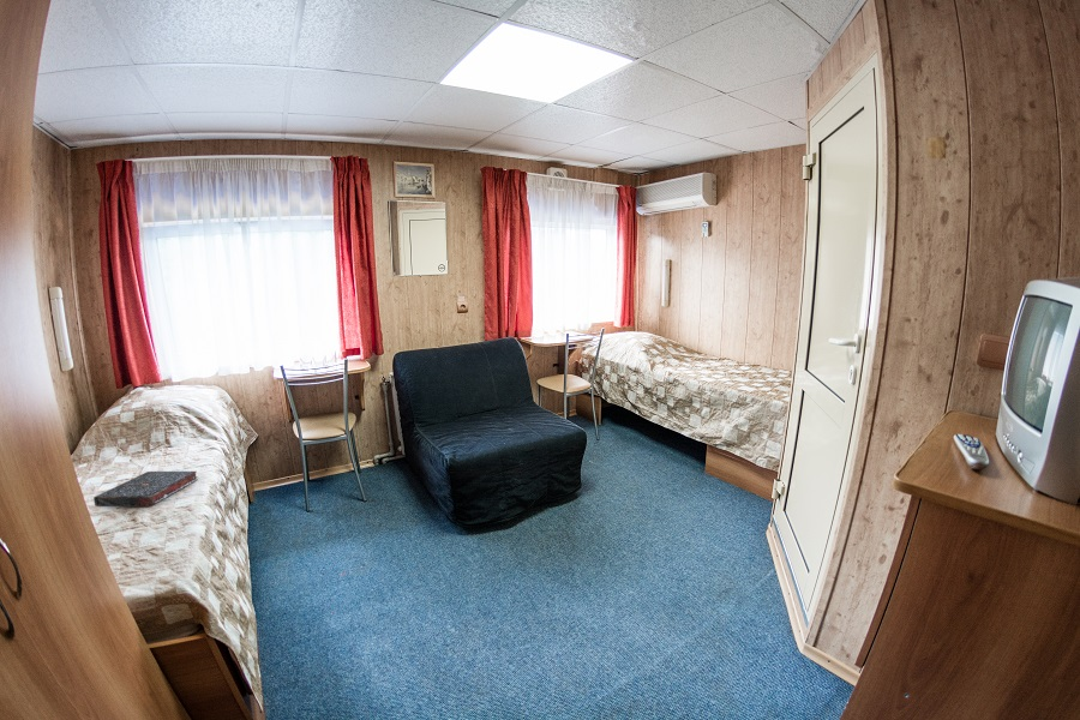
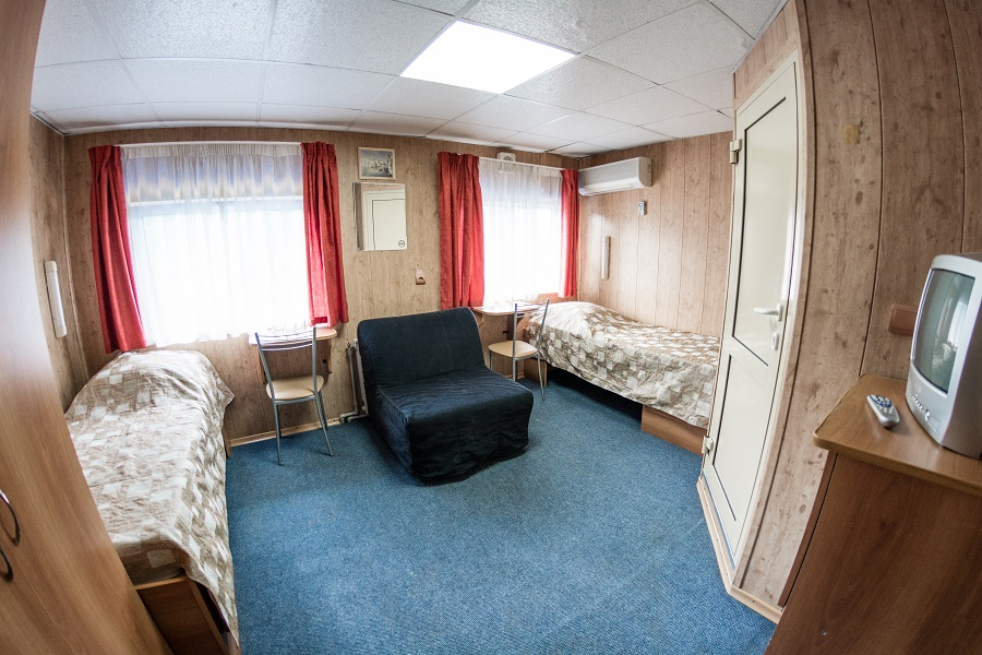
- book [92,470,199,508]
